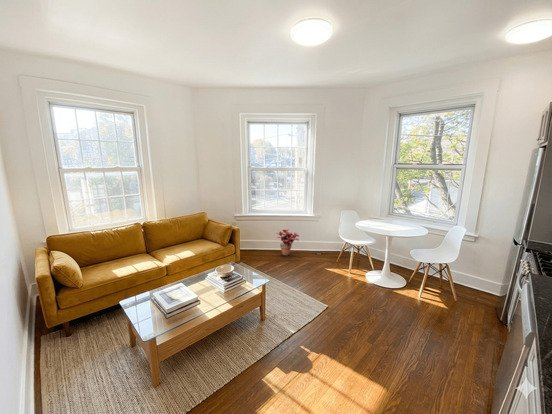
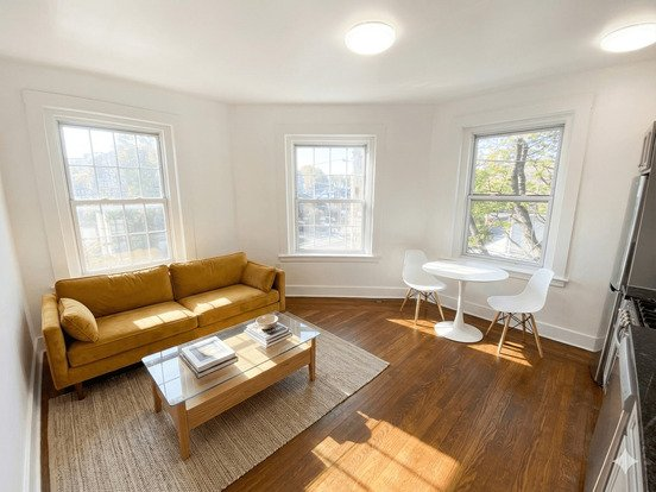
- potted plant [275,228,300,256]
